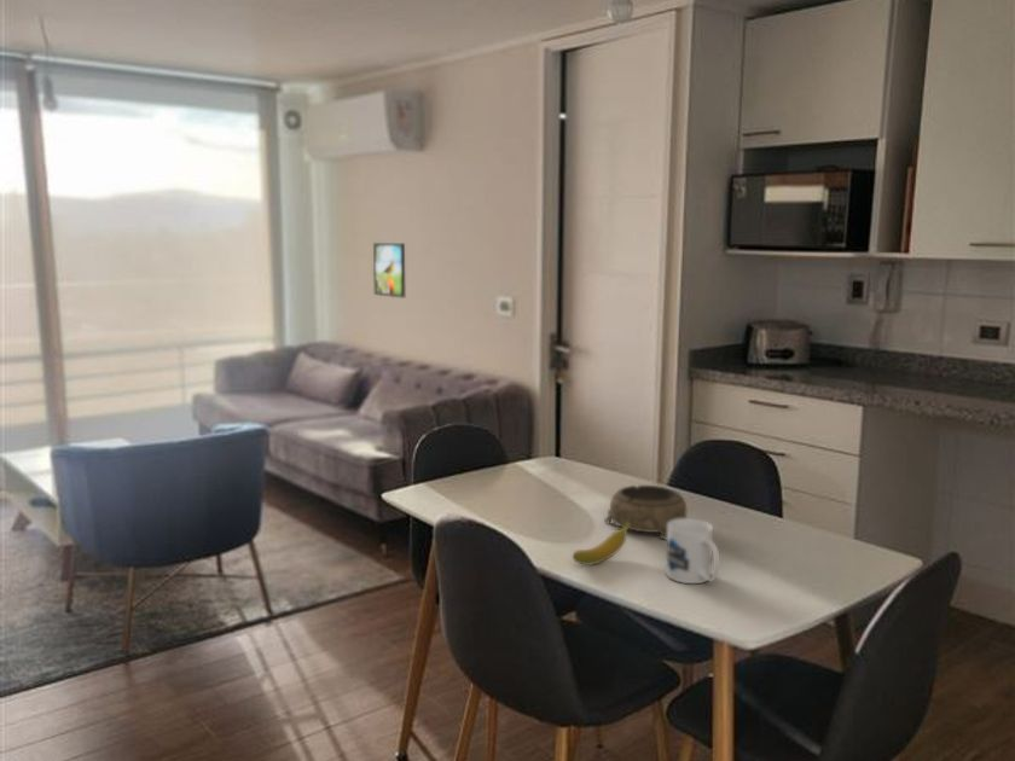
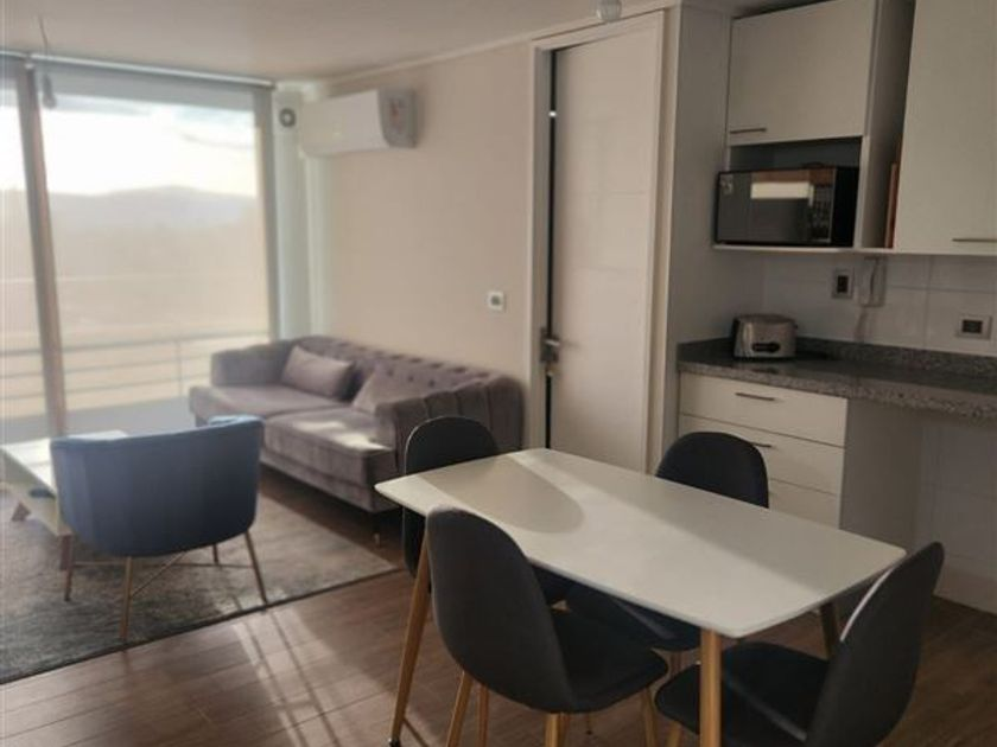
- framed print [372,242,406,298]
- mug [665,517,721,585]
- decorative bowl [603,484,688,541]
- banana [572,522,632,567]
